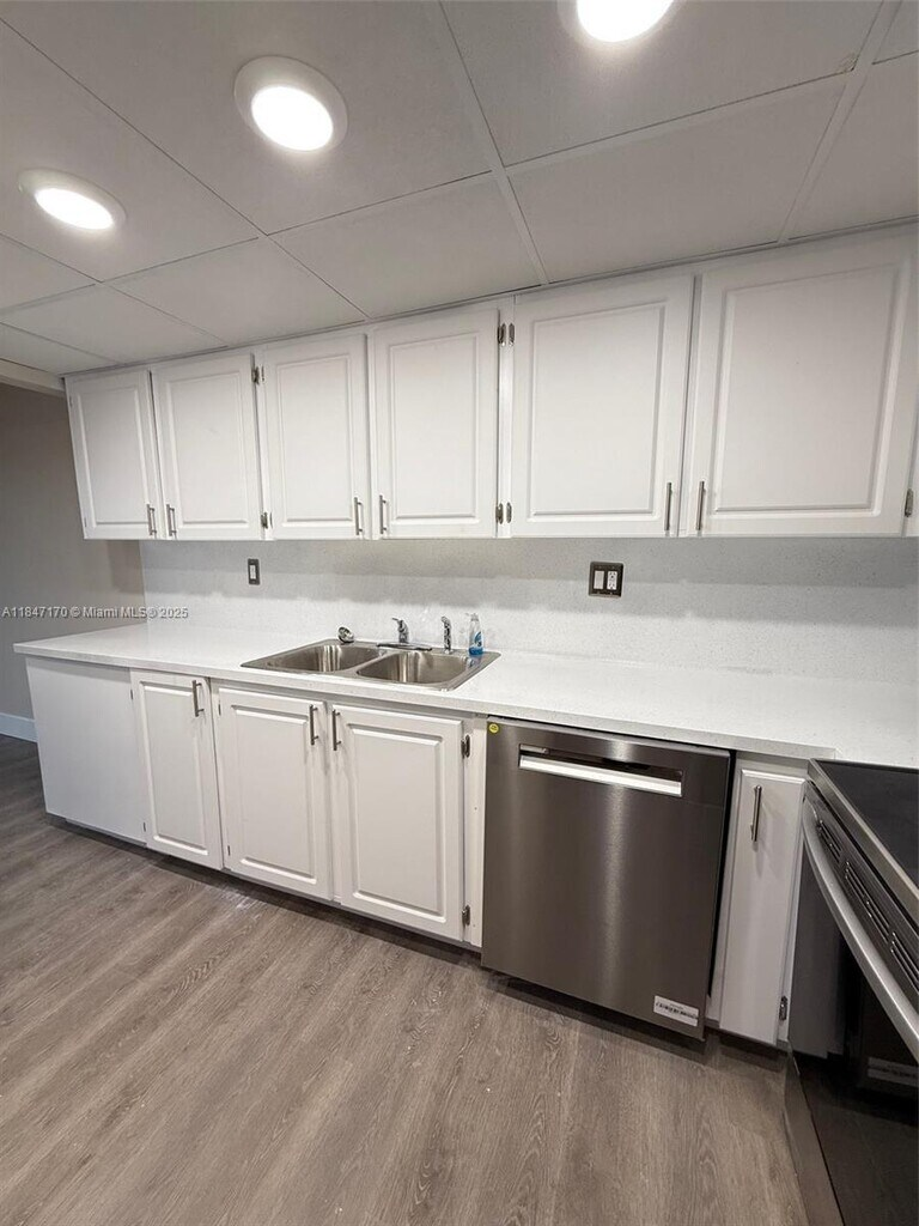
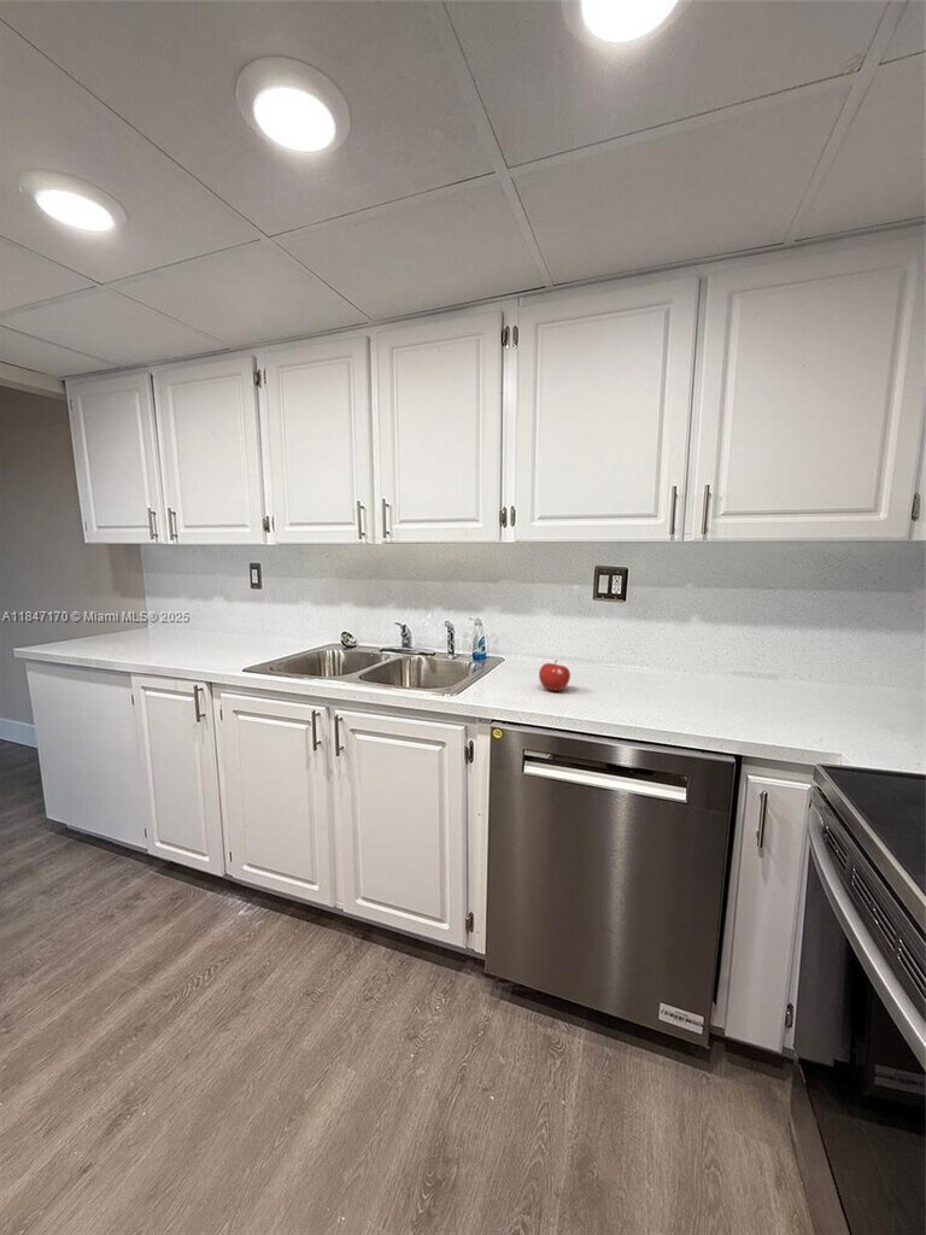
+ fruit [538,659,572,691]
